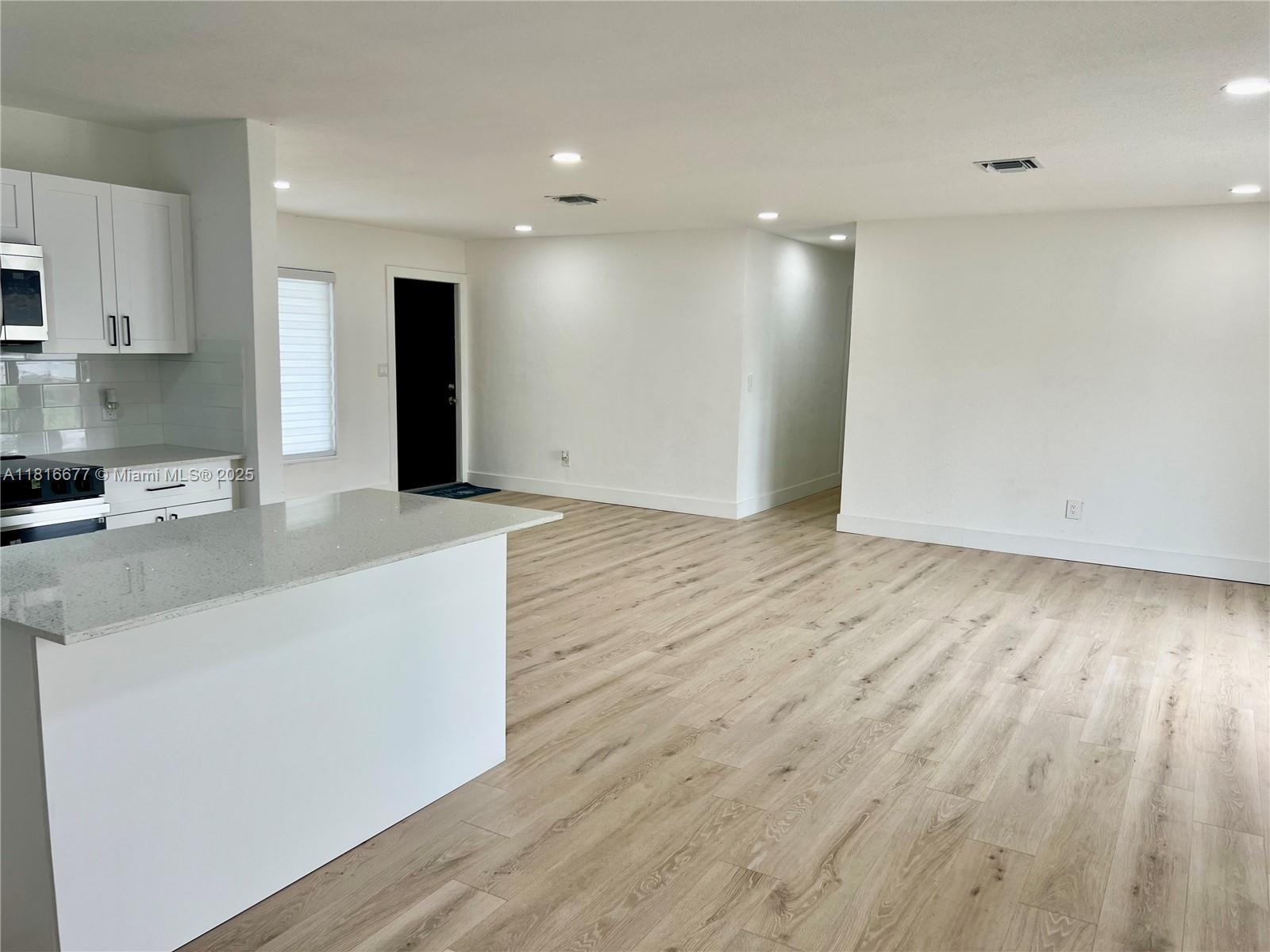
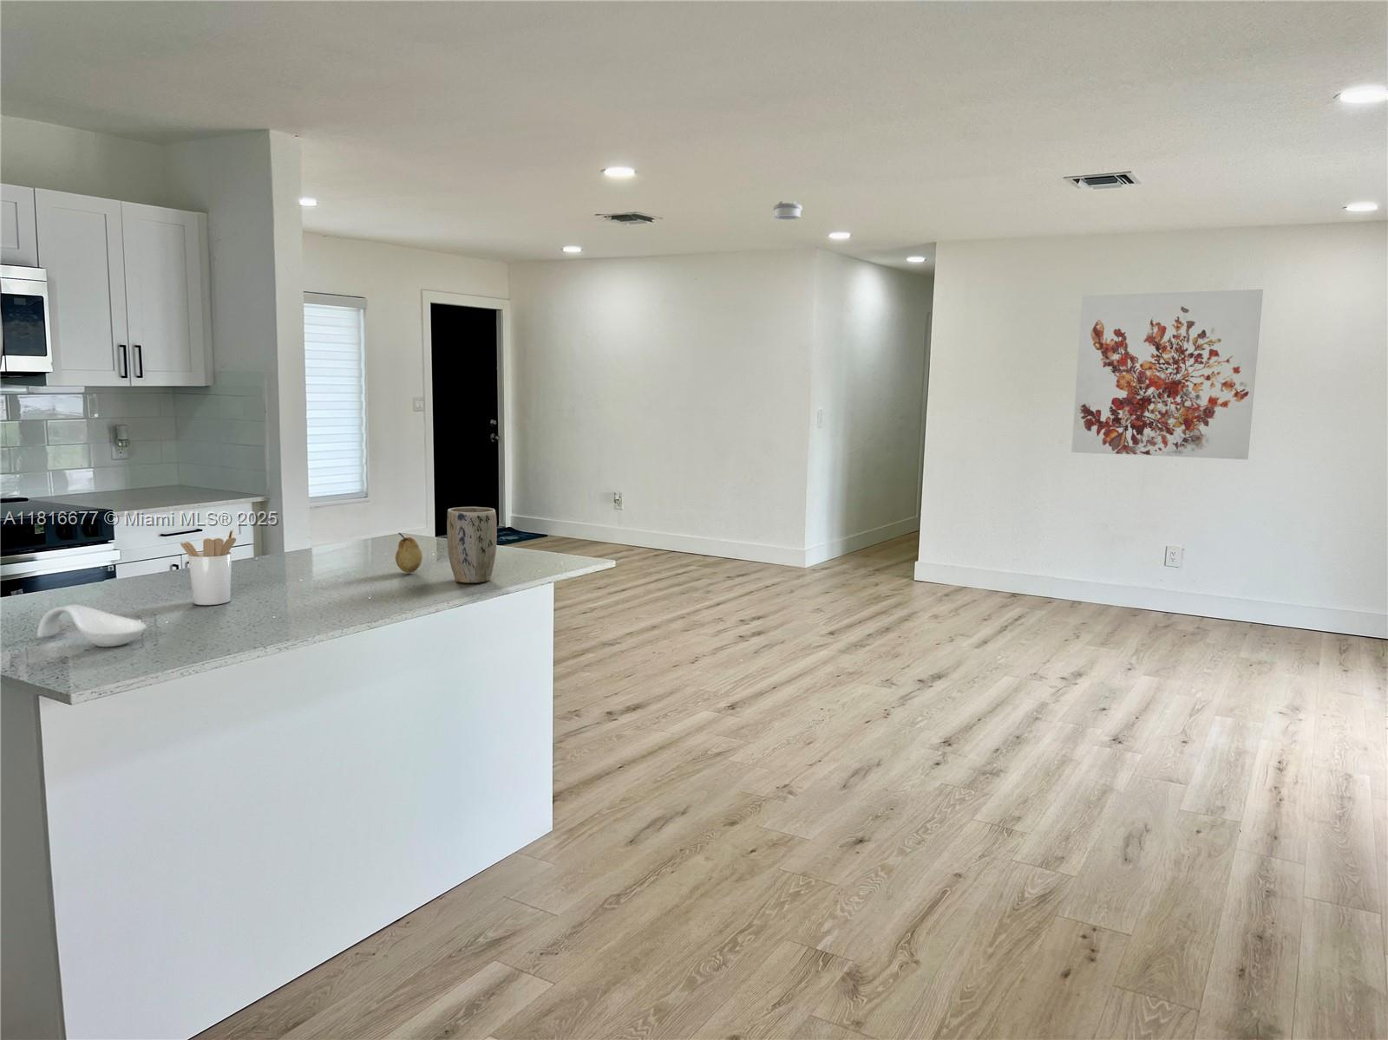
+ smoke detector [773,200,803,221]
+ fruit [395,532,423,574]
+ wall art [1070,288,1263,460]
+ spoon rest [36,604,148,648]
+ utensil holder [179,529,237,606]
+ plant pot [446,506,498,584]
